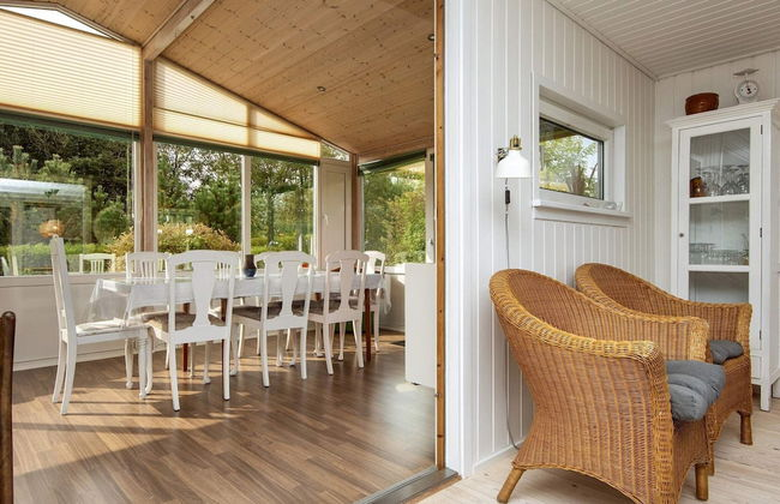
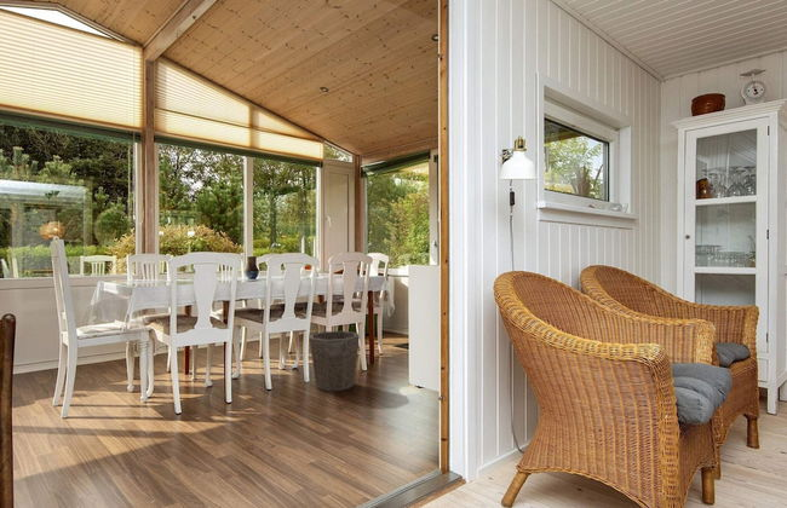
+ waste bin [308,330,361,392]
